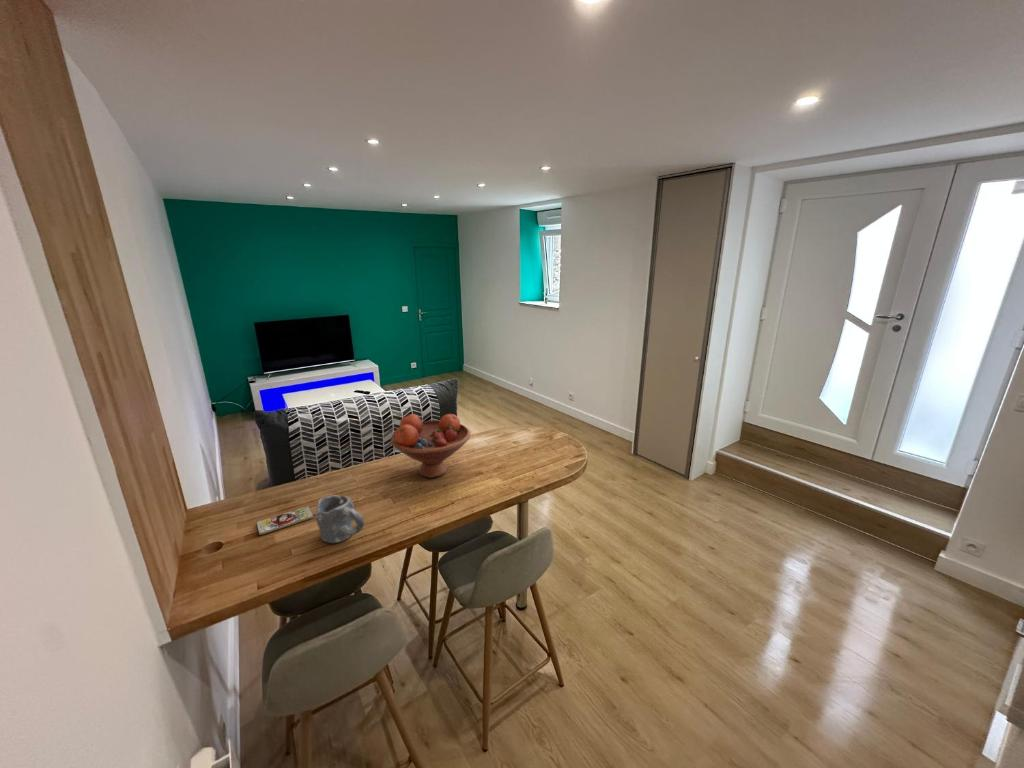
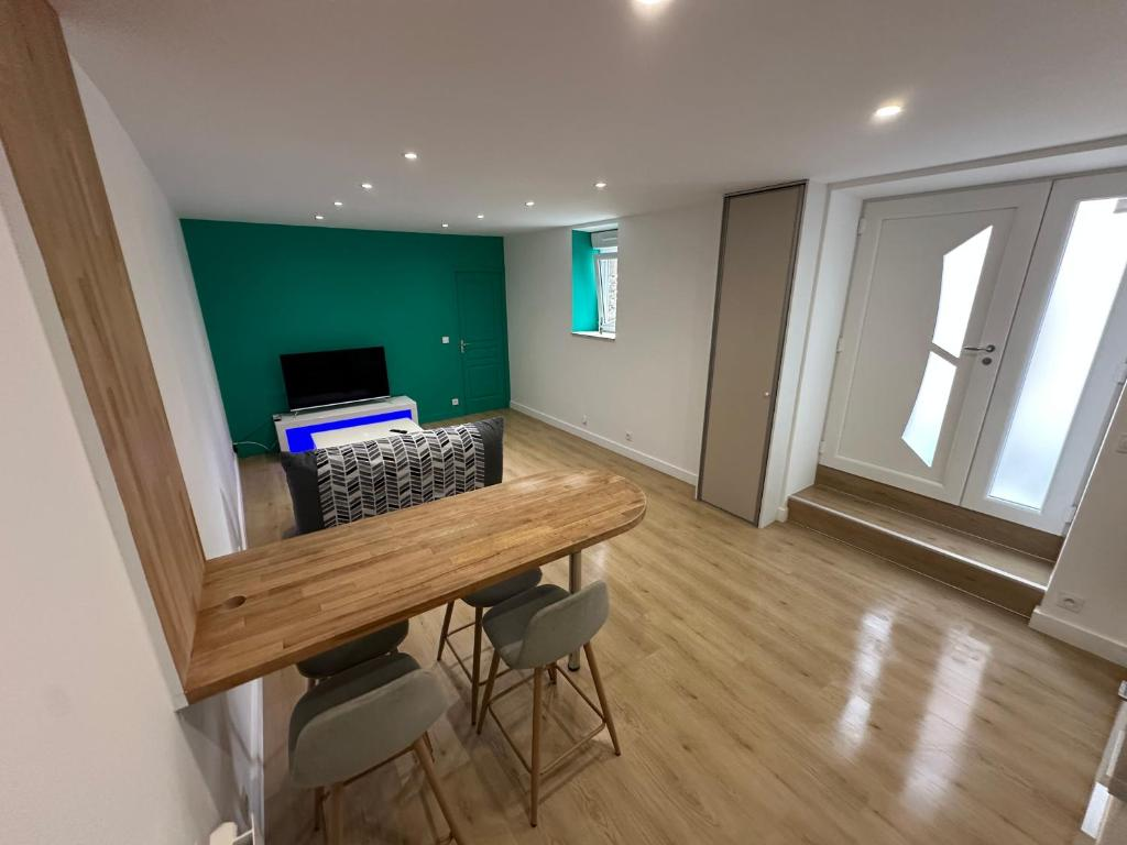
- mug [314,494,365,544]
- fruit bowl [390,413,471,479]
- smartphone [256,505,314,536]
